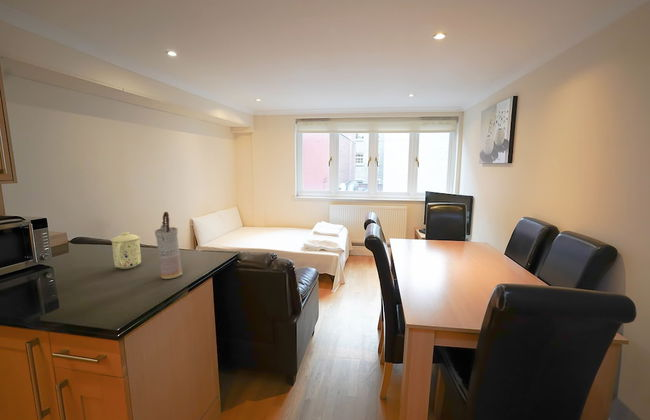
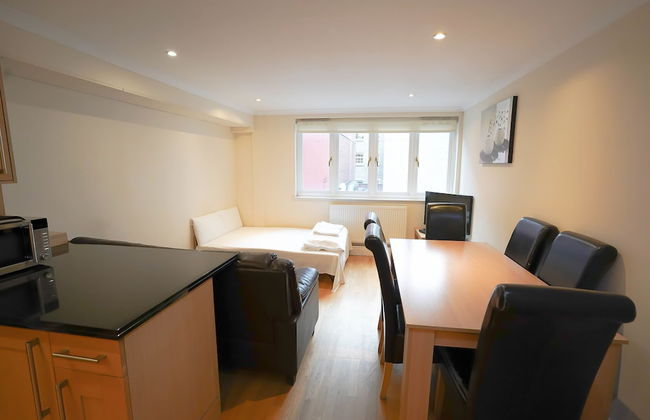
- mug [110,231,142,270]
- vase [154,211,183,280]
